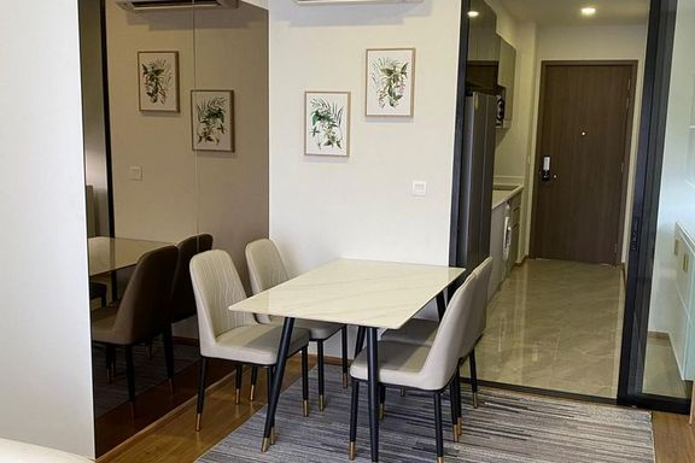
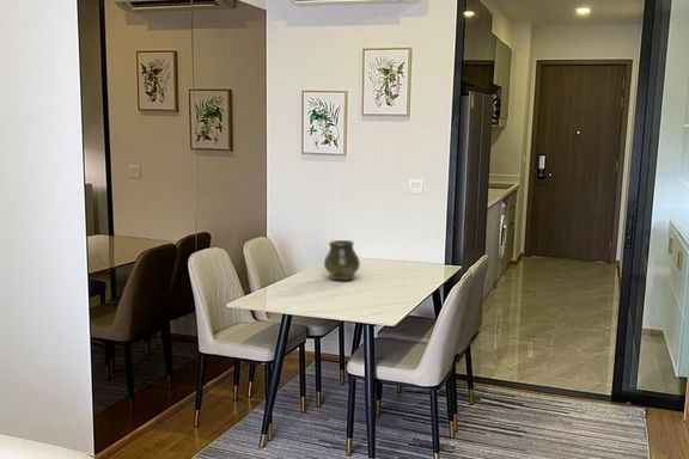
+ vase [323,239,361,281]
